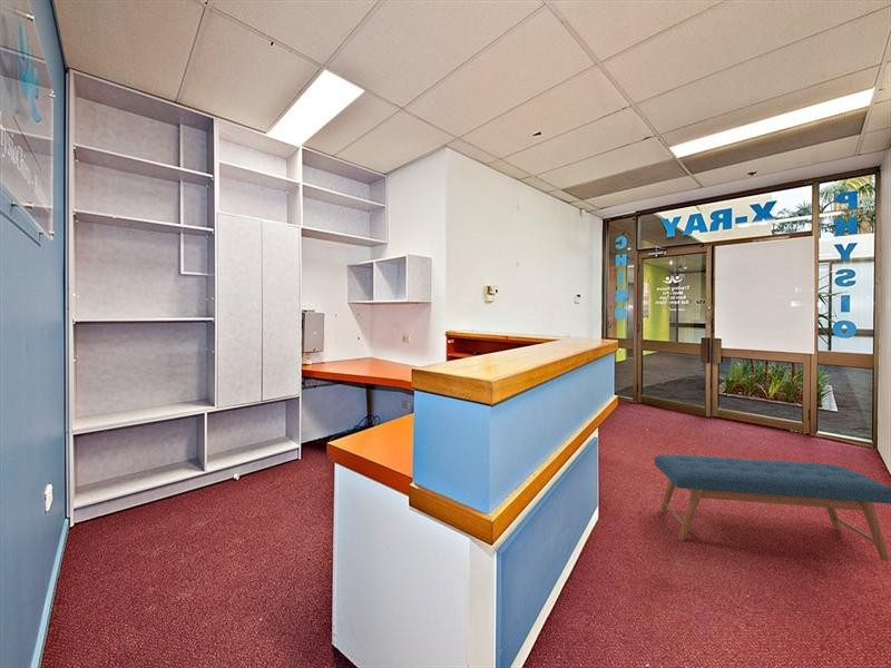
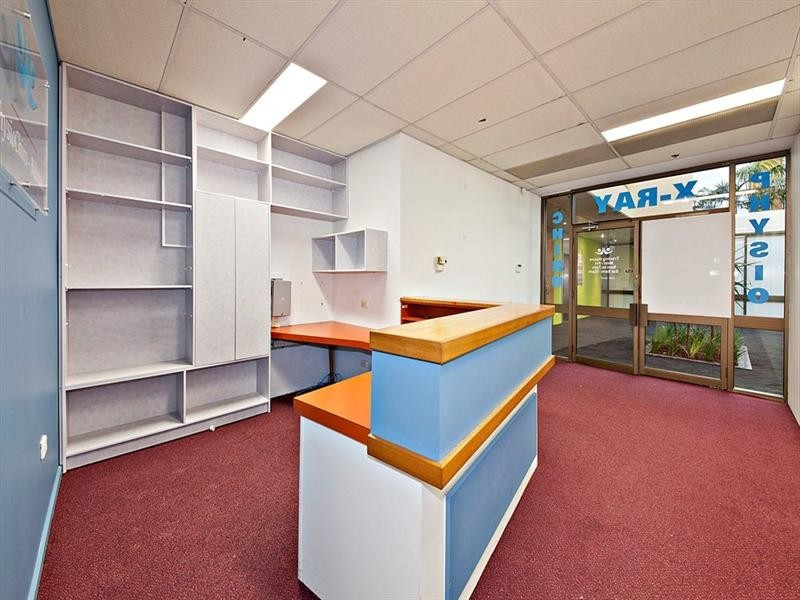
- bench [654,453,891,562]
